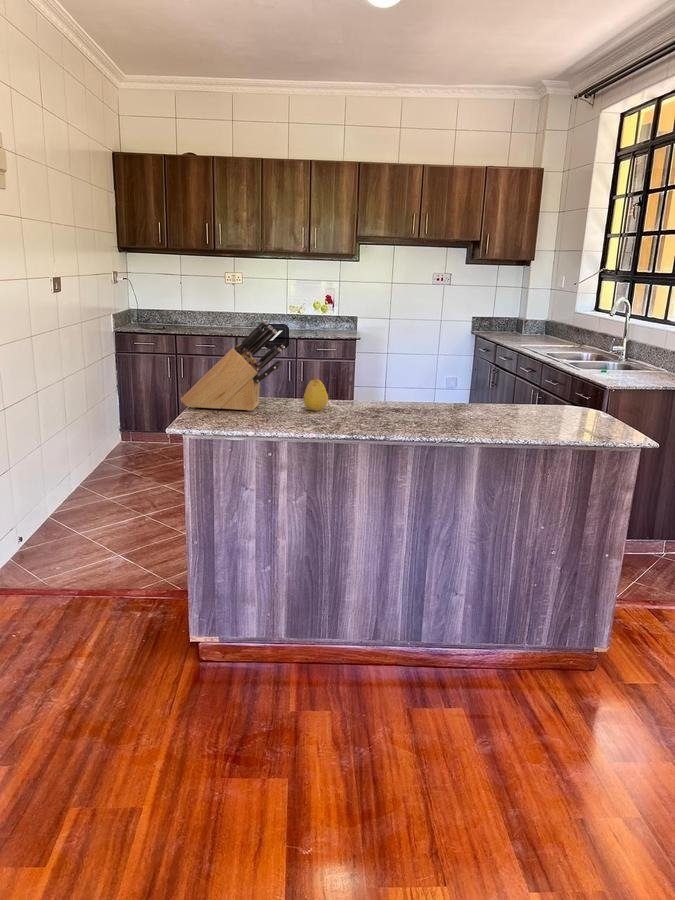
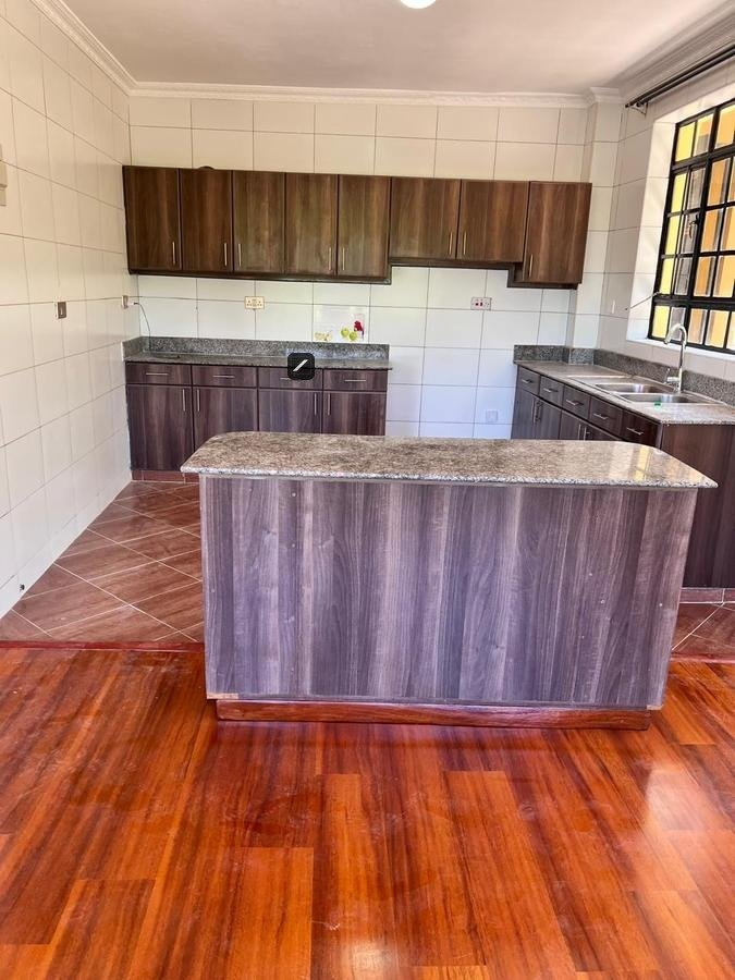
- knife block [180,319,286,412]
- fruit [303,376,329,412]
